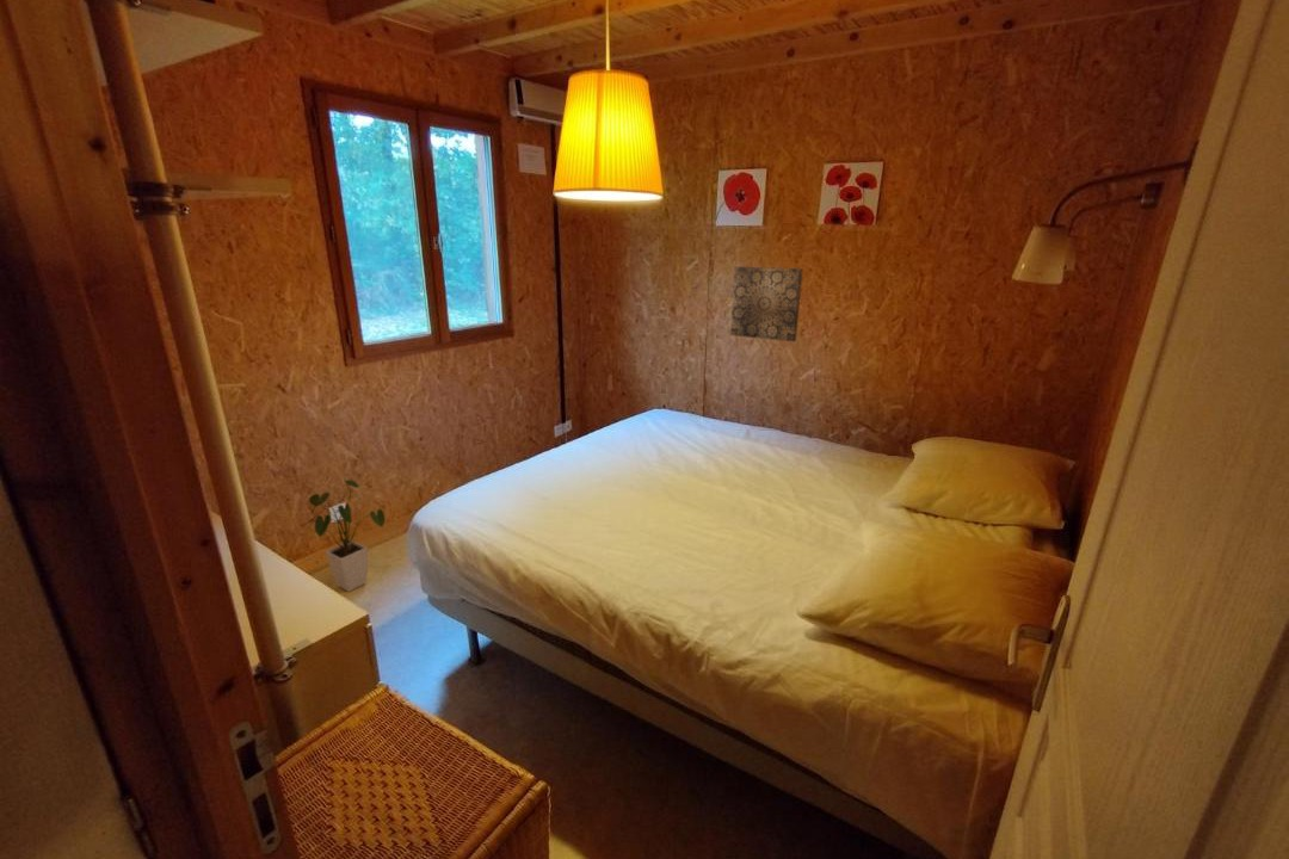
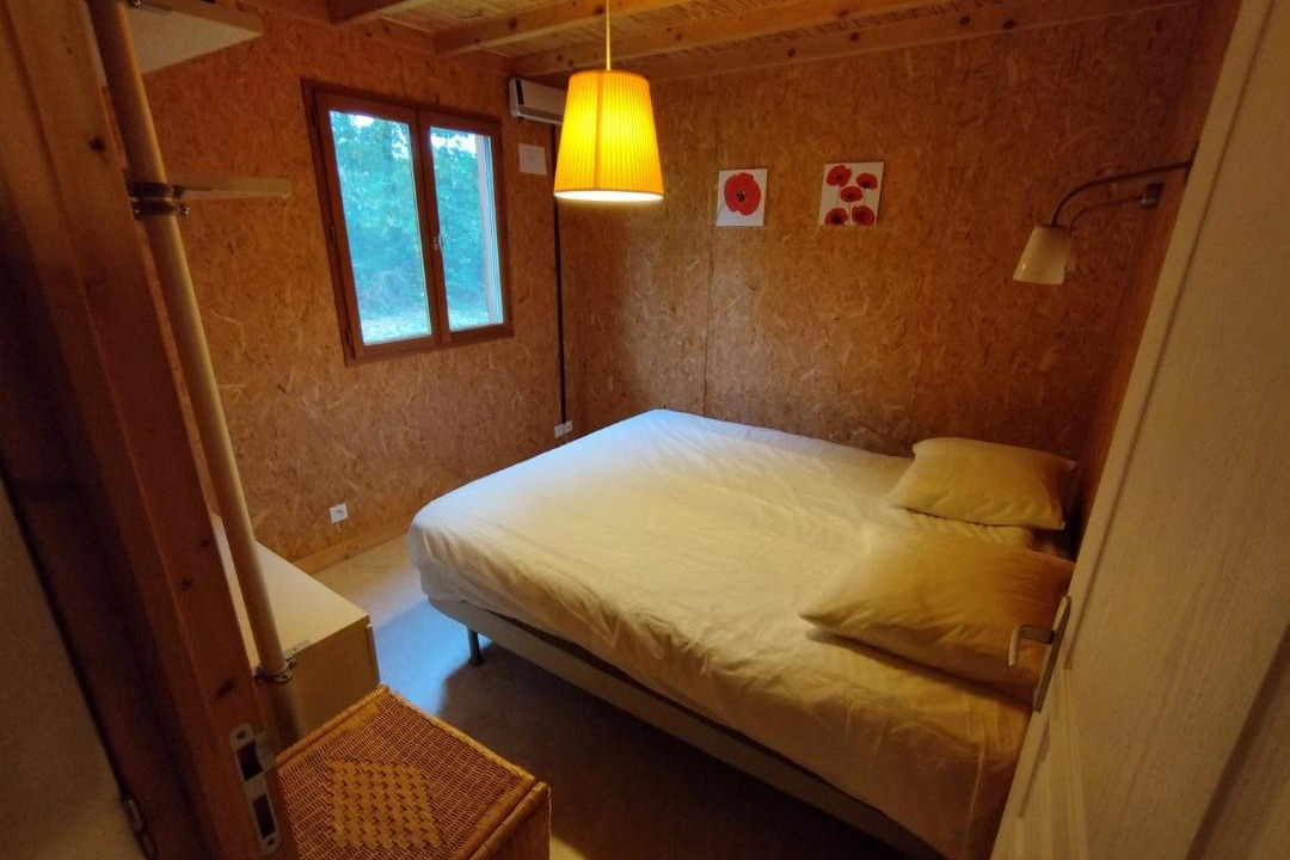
- house plant [301,477,387,593]
- wall art [729,266,804,342]
